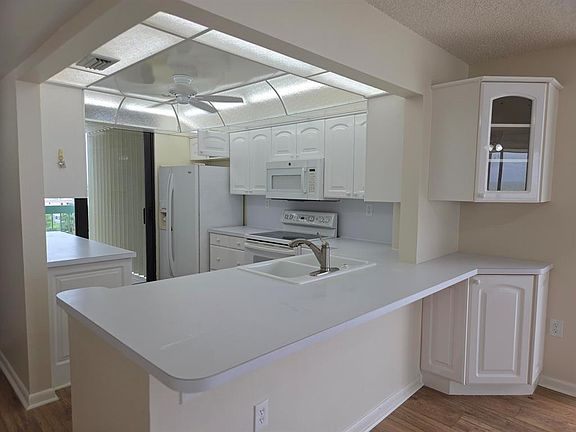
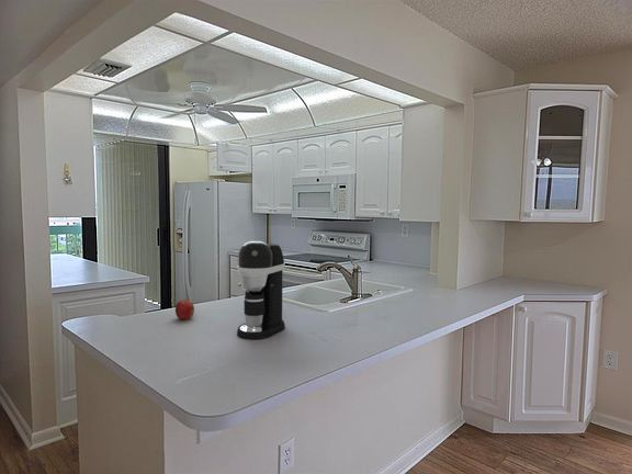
+ coffee maker [236,240,286,340]
+ fruit [174,298,195,320]
